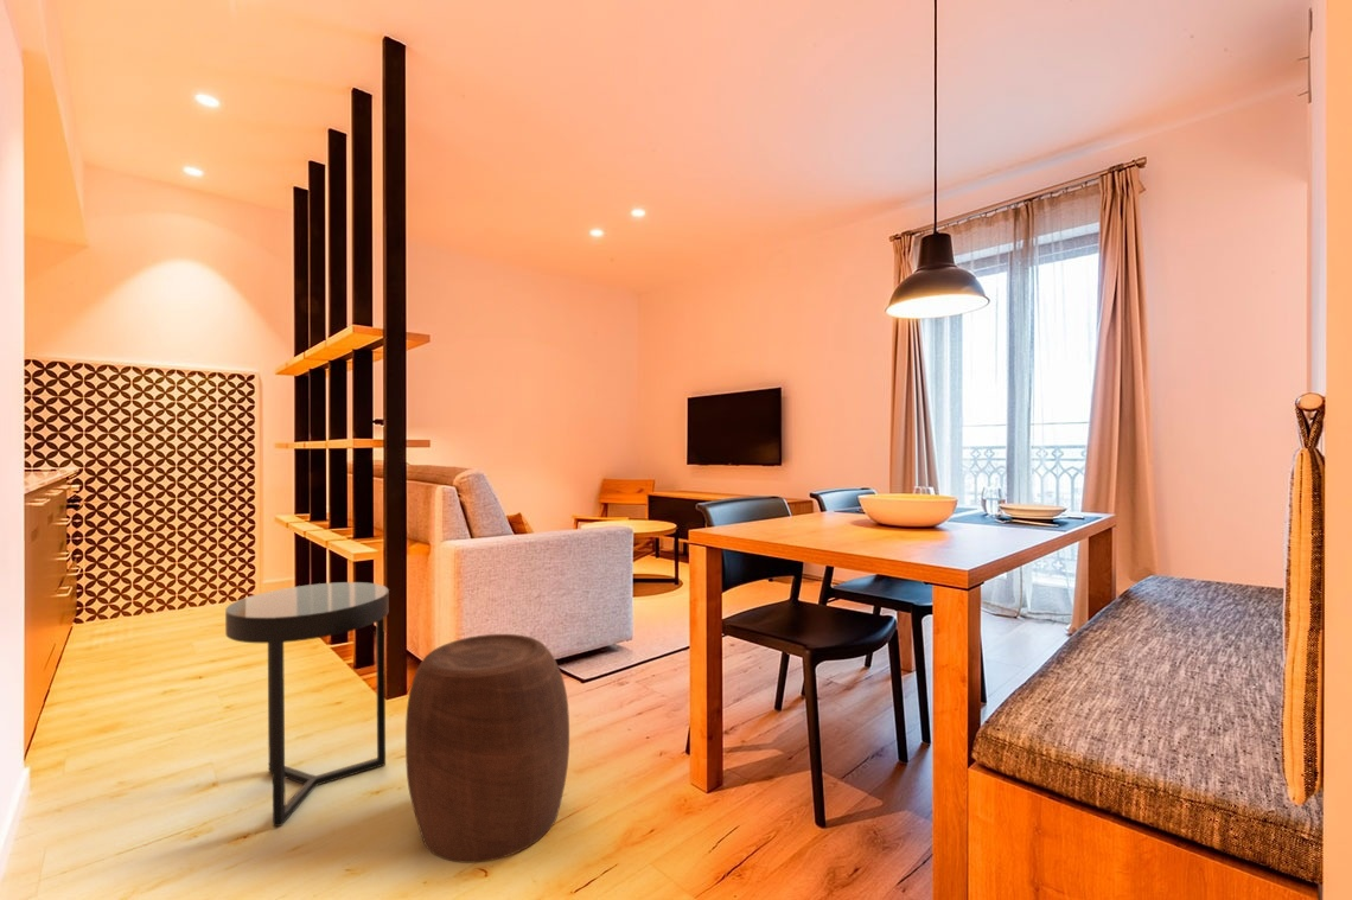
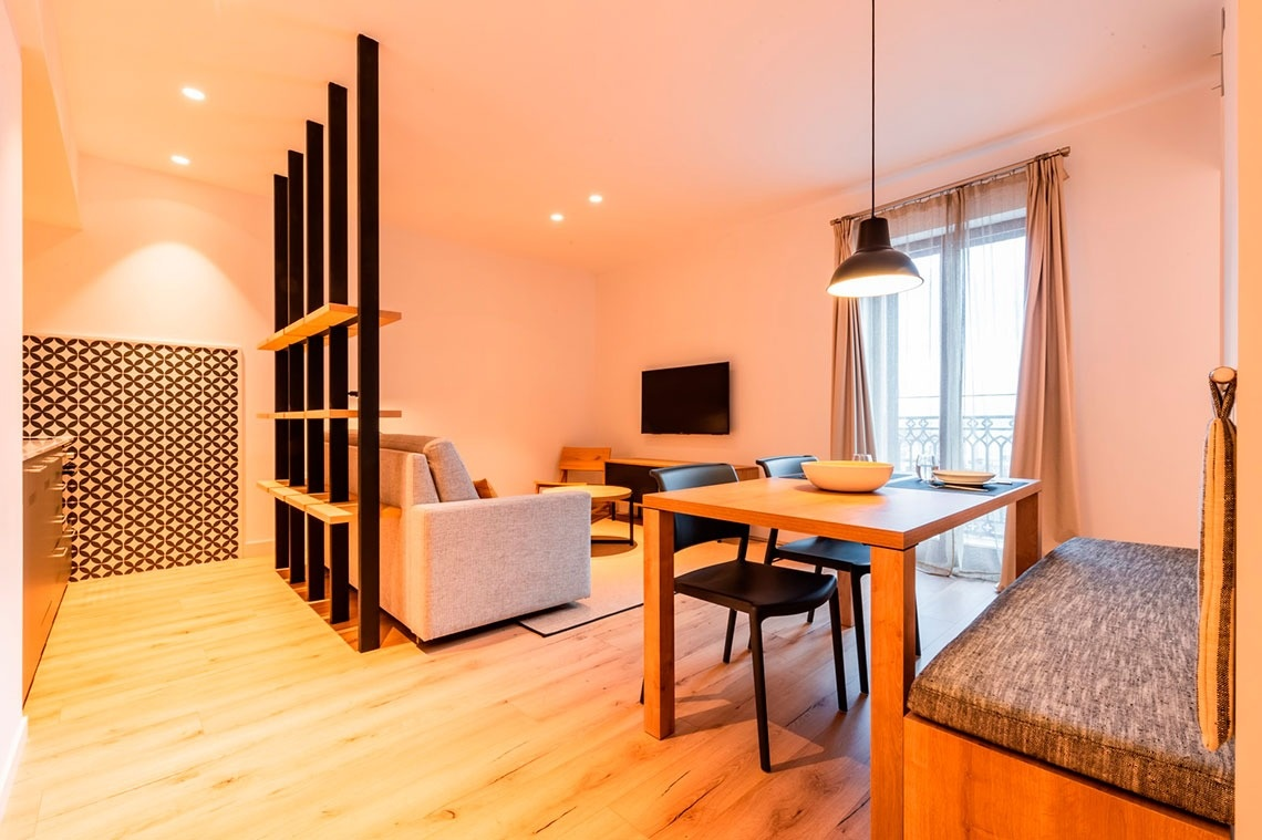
- stool [404,633,570,864]
- side table [224,581,390,828]
